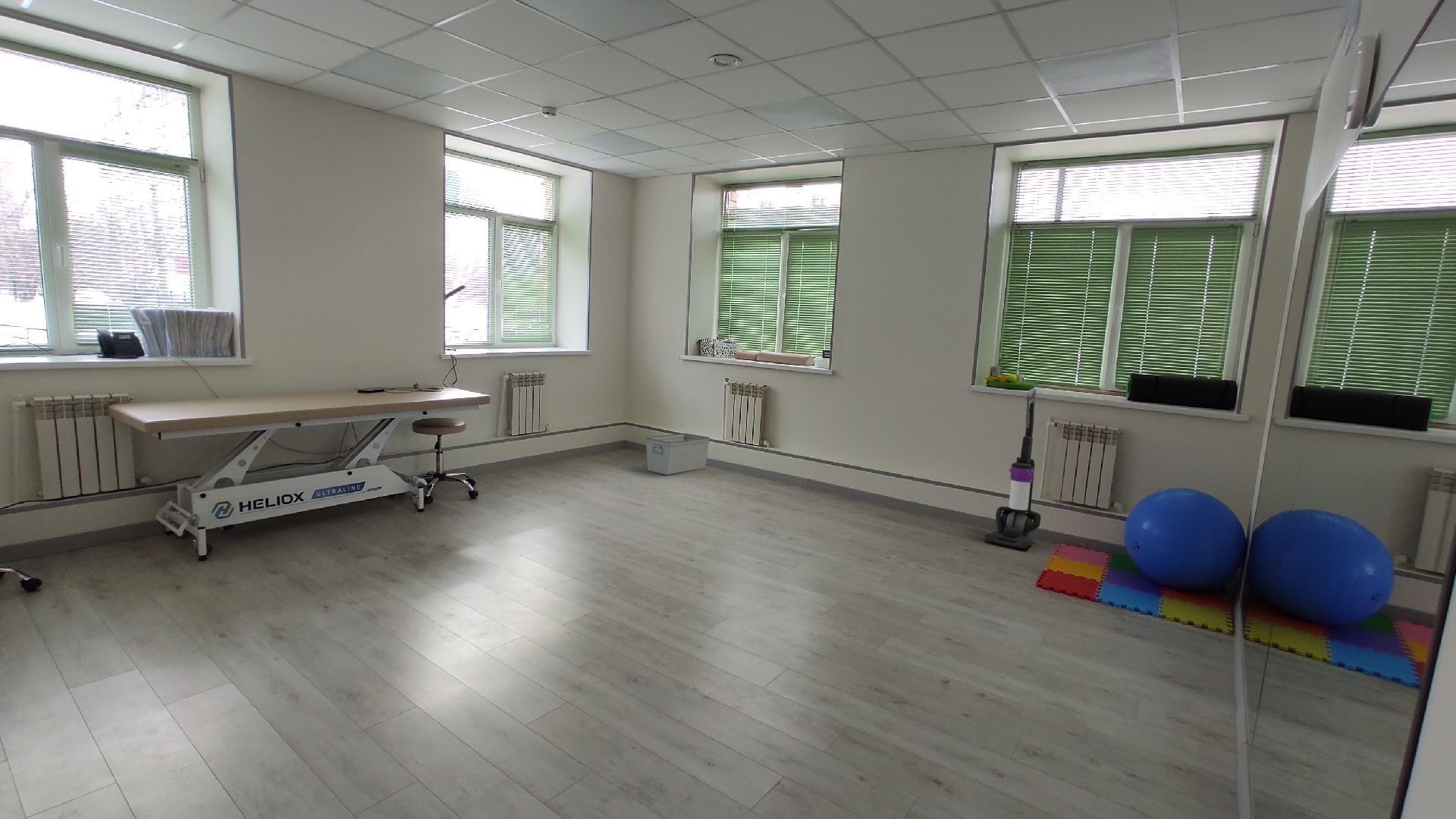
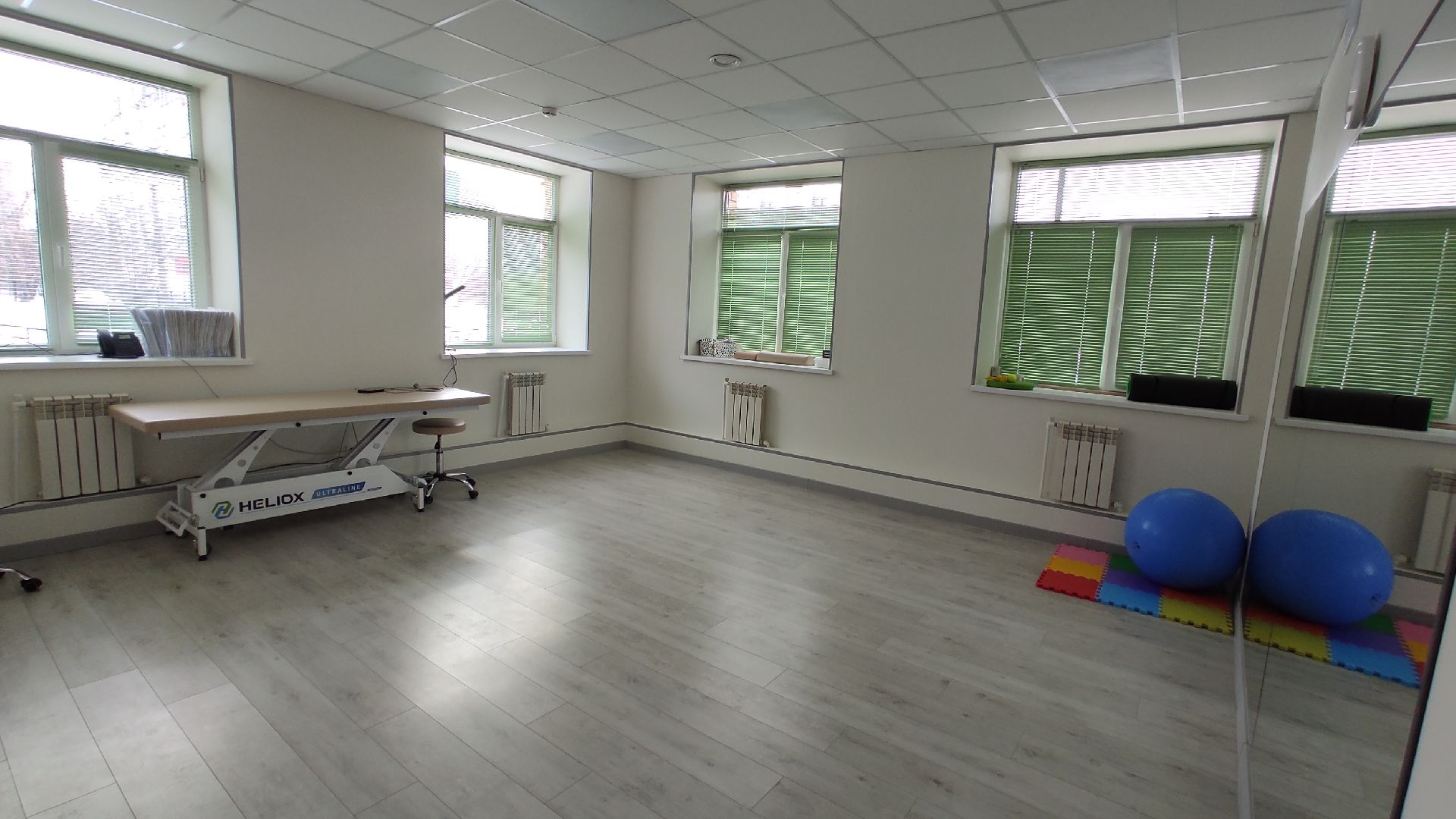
- storage bin [645,432,710,475]
- vacuum cleaner [984,388,1042,550]
